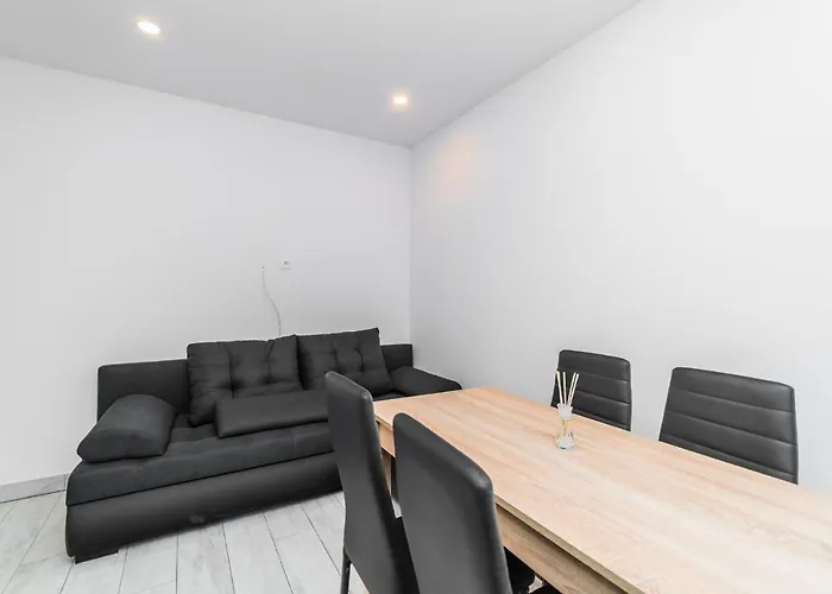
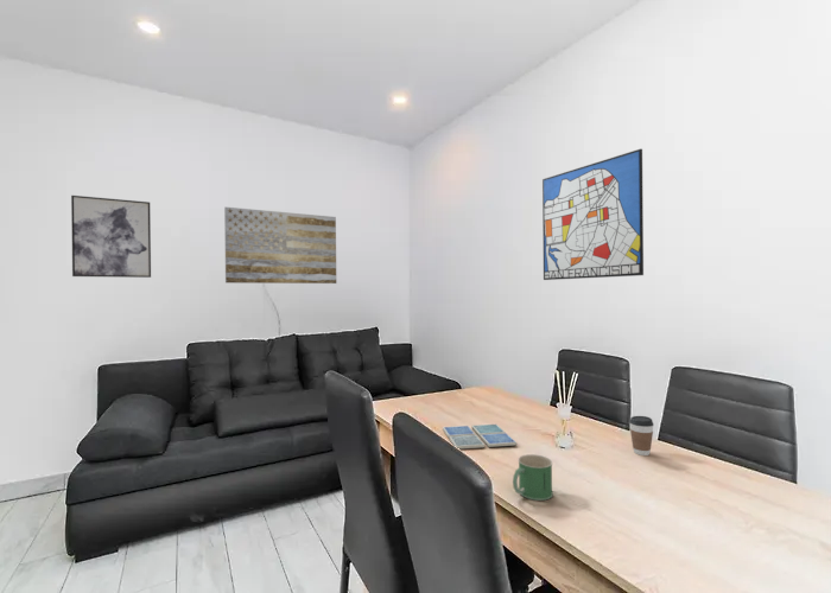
+ wall art [541,148,645,281]
+ wall art [223,206,337,285]
+ mug [512,453,554,502]
+ wall art [70,195,152,279]
+ drink coaster [442,423,518,451]
+ coffee cup [628,415,654,457]
